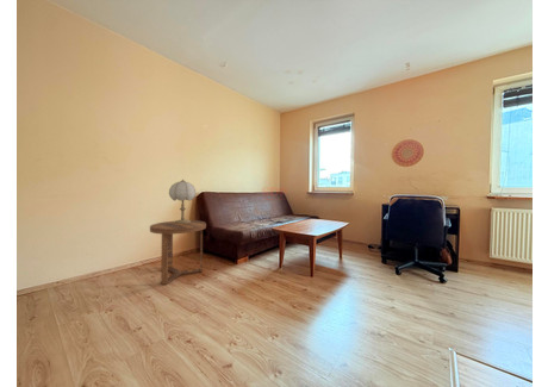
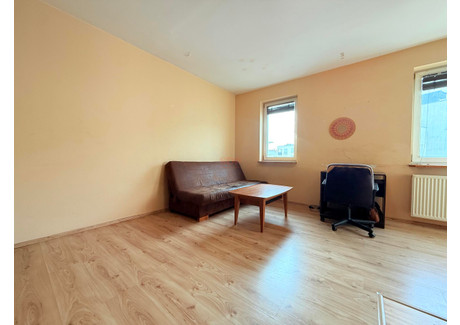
- side table [149,219,207,286]
- table lamp [168,179,197,224]
